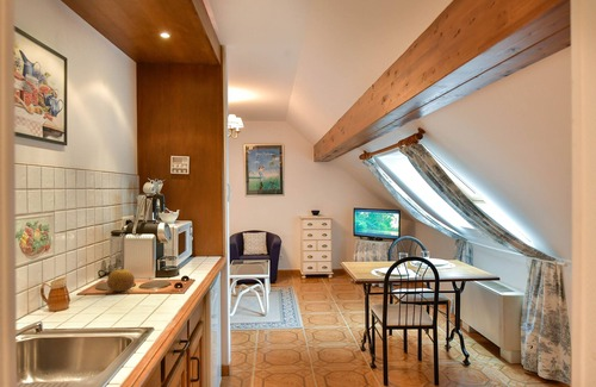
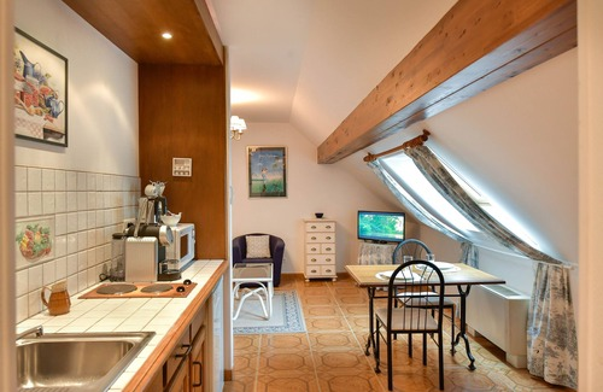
- fruit [106,268,136,293]
